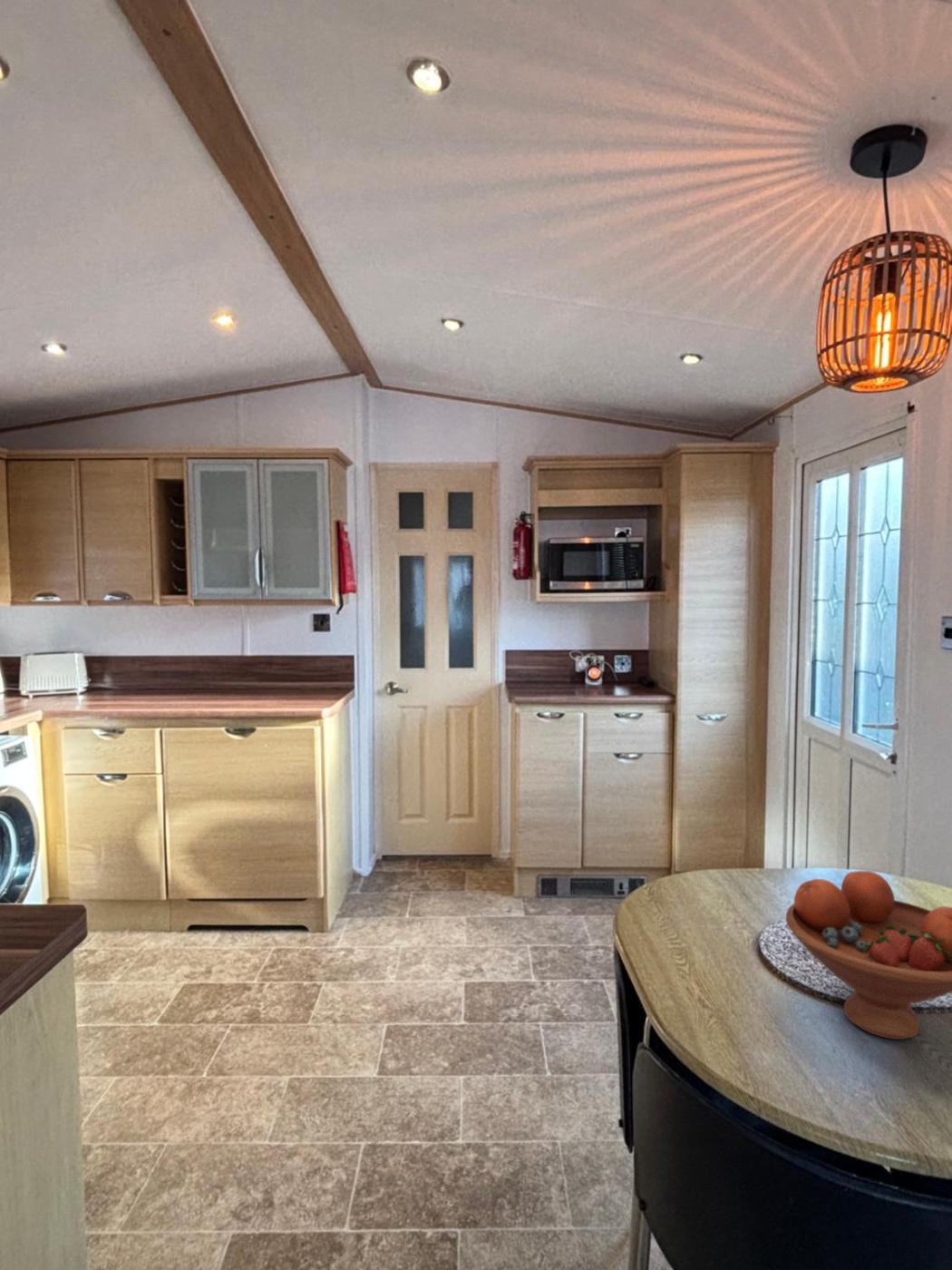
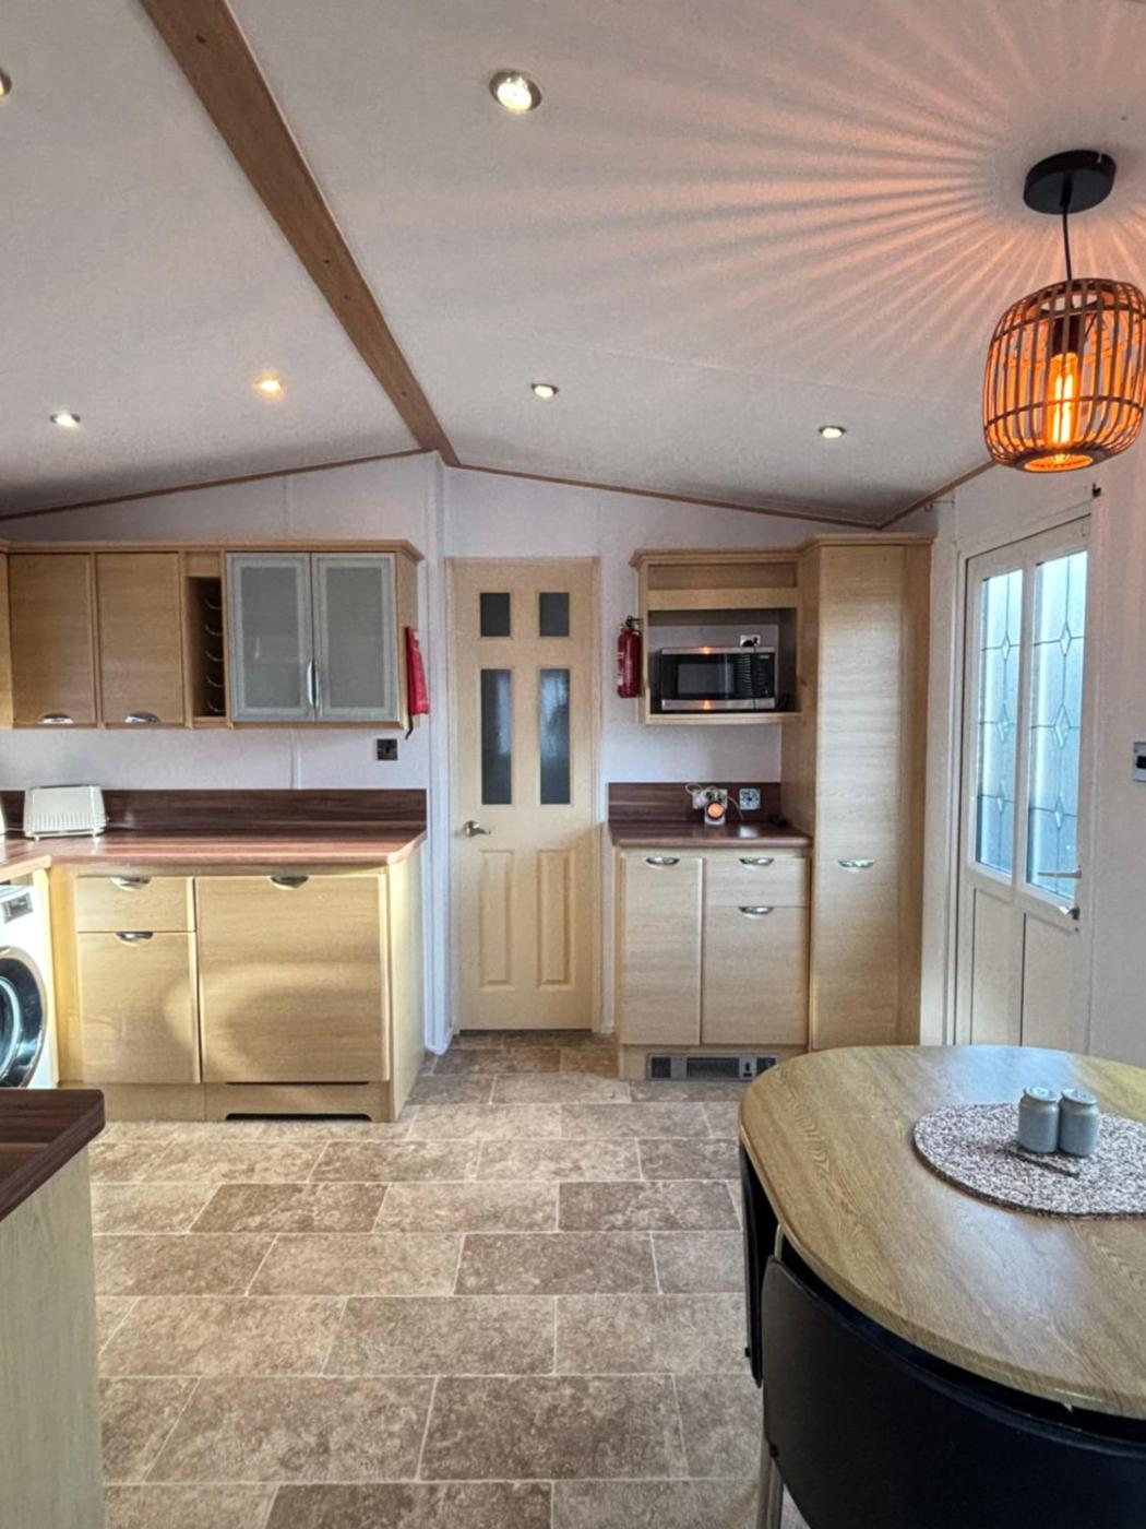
- fruit bowl [785,870,952,1040]
